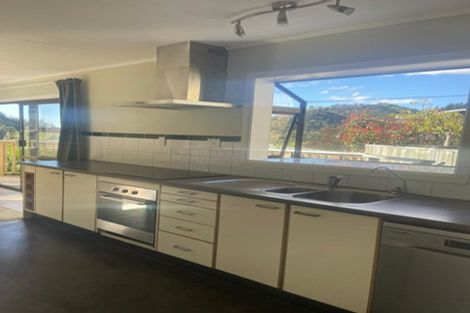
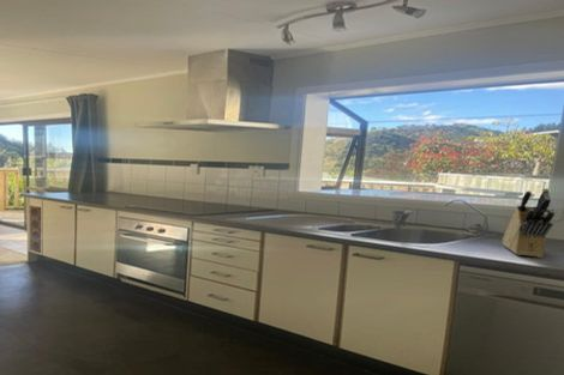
+ knife block [502,187,556,259]
